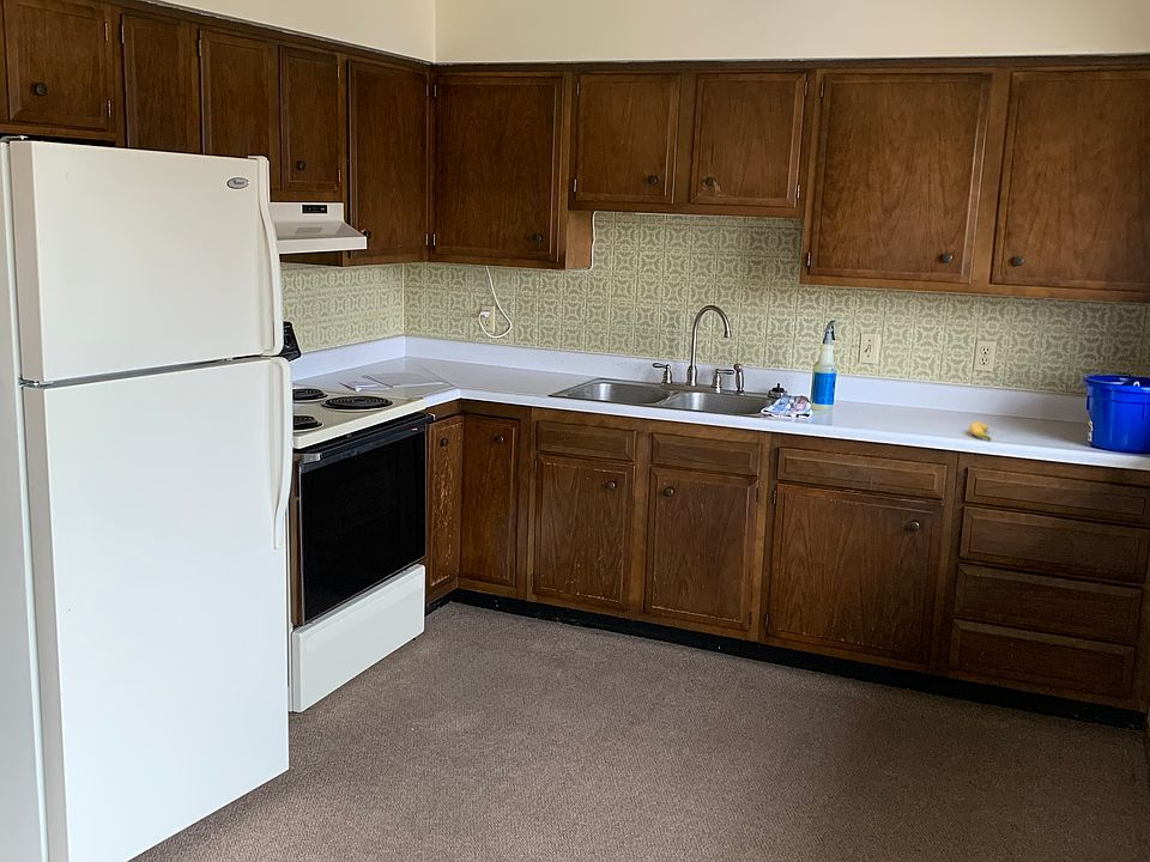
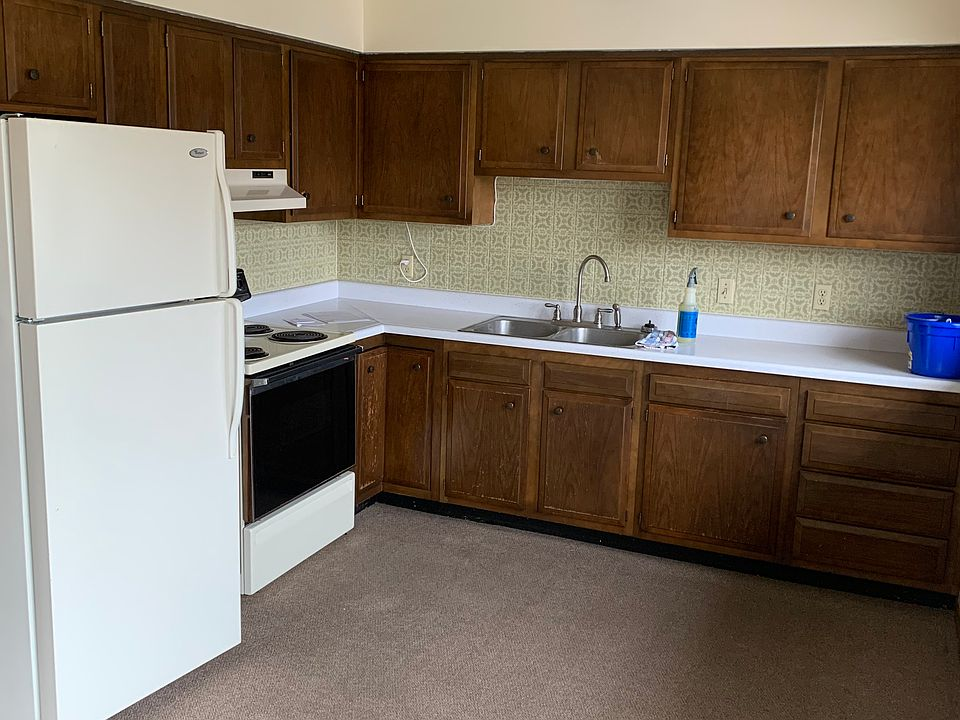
- banana [968,420,993,442]
